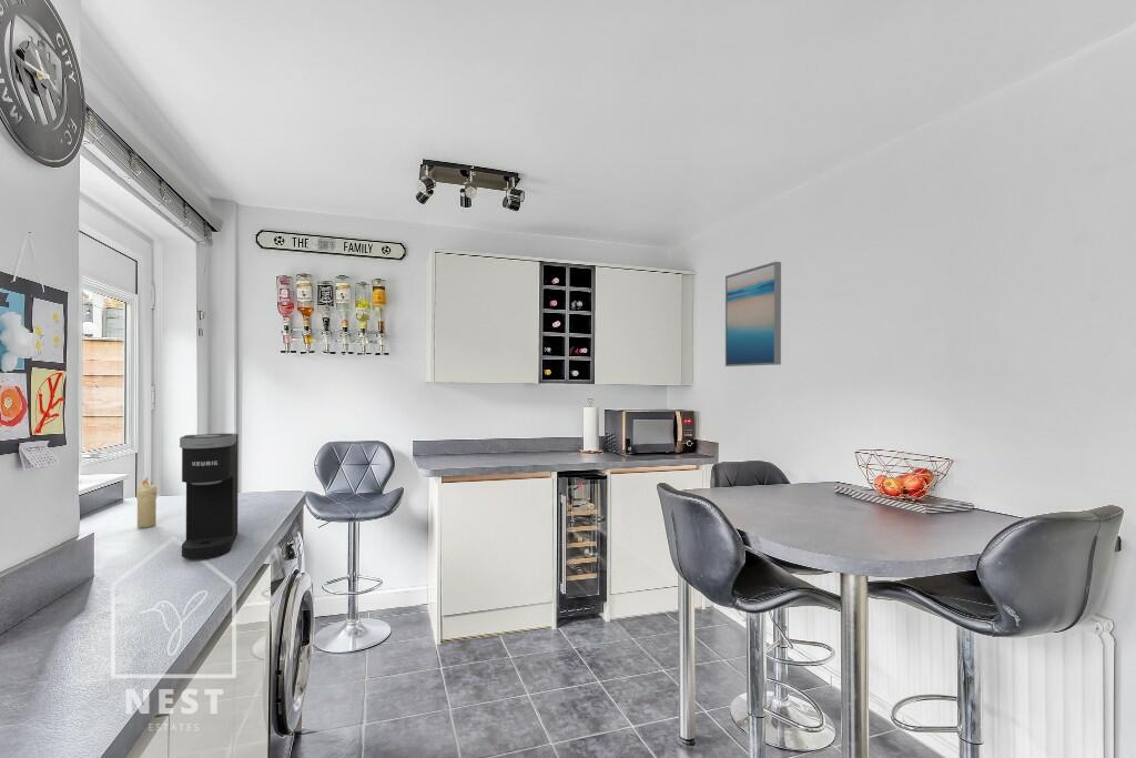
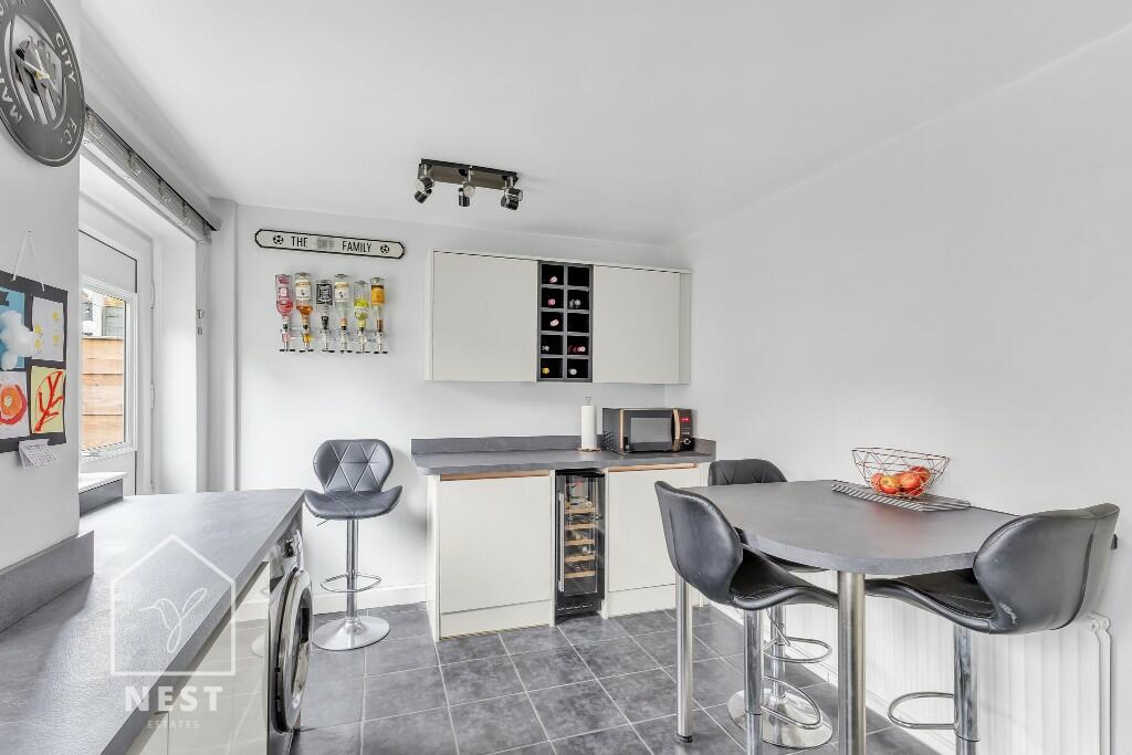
- candle [135,476,159,528]
- coffee maker [179,433,240,560]
- wall art [724,261,782,367]
